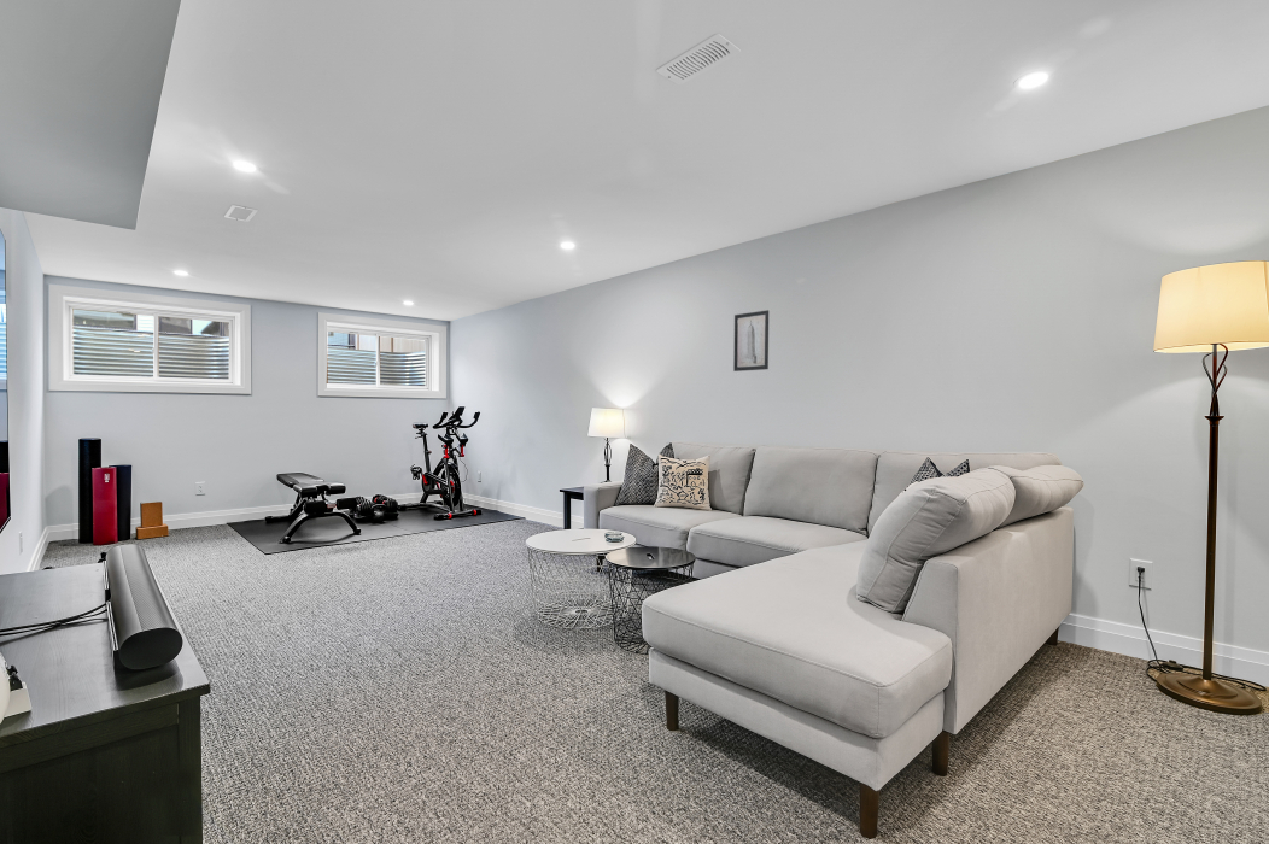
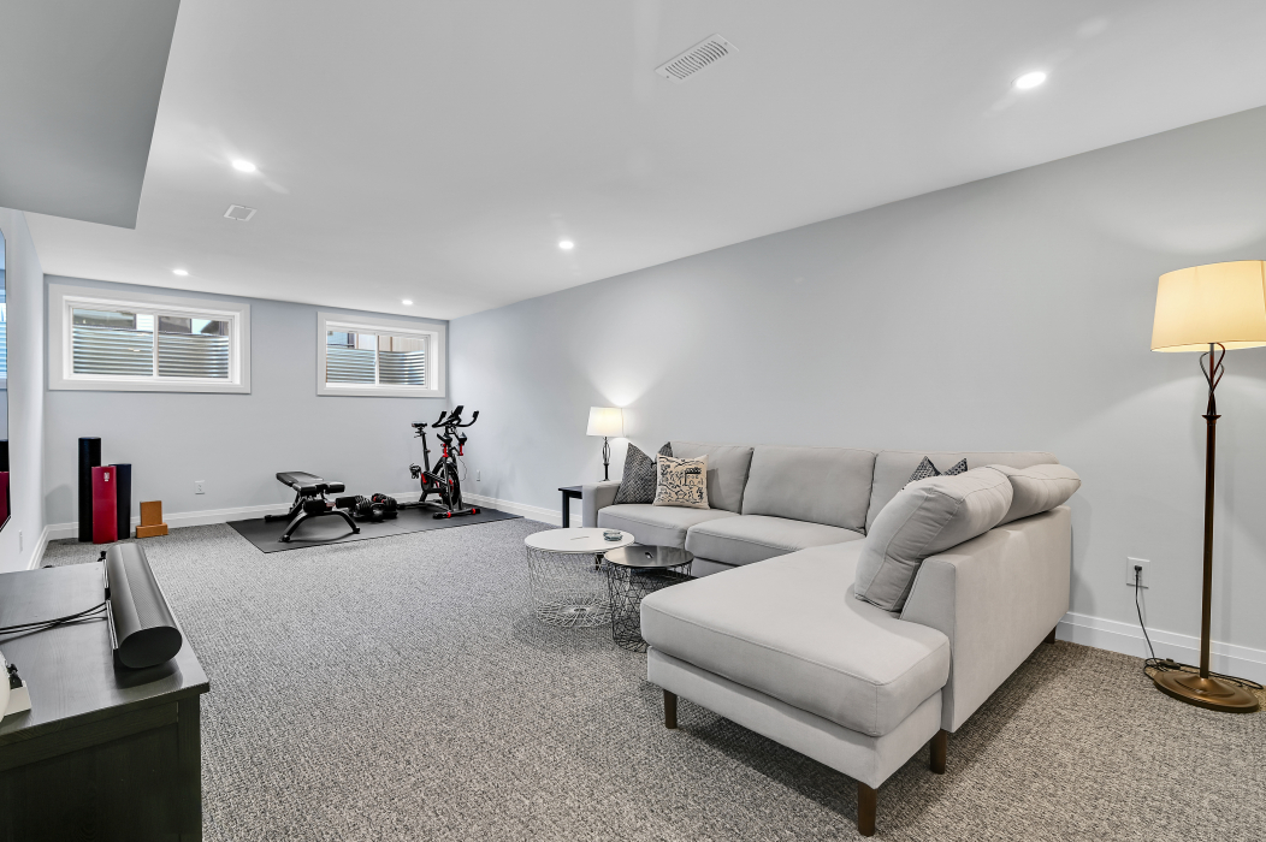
- wall art [732,309,770,373]
